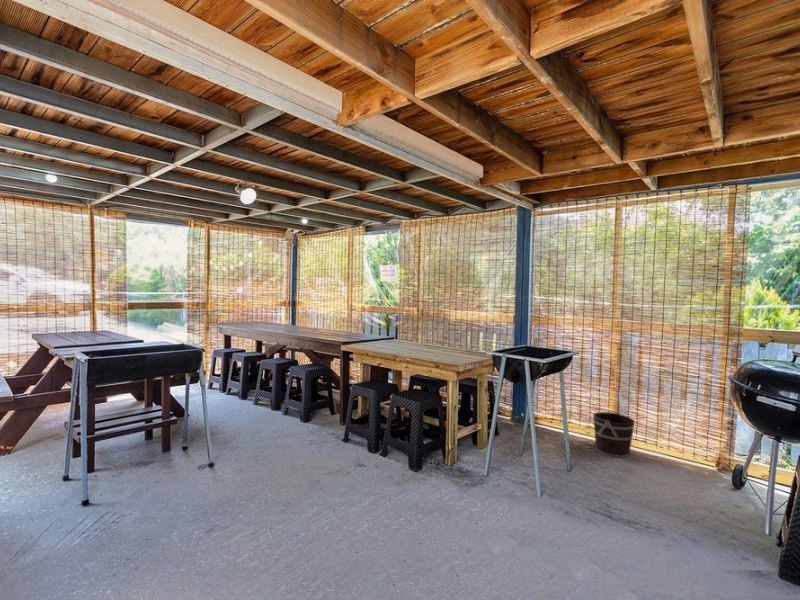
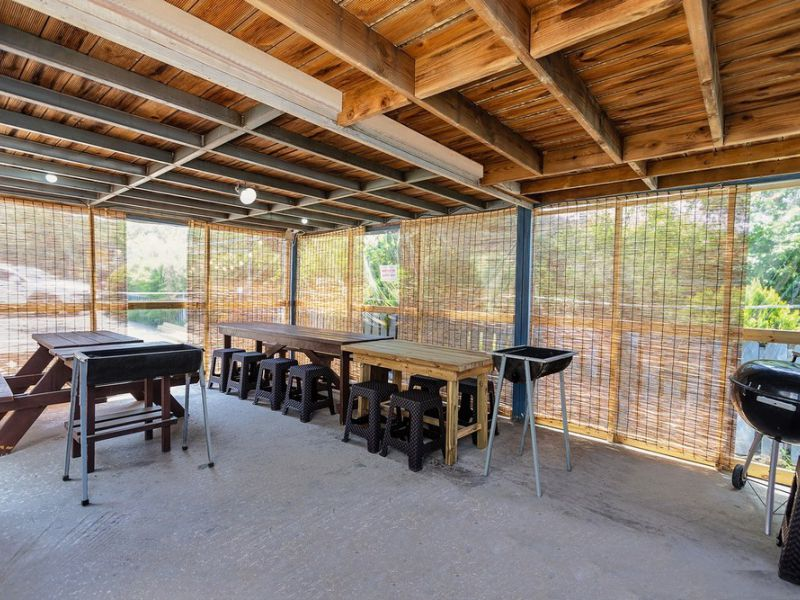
- bucket [591,411,636,458]
